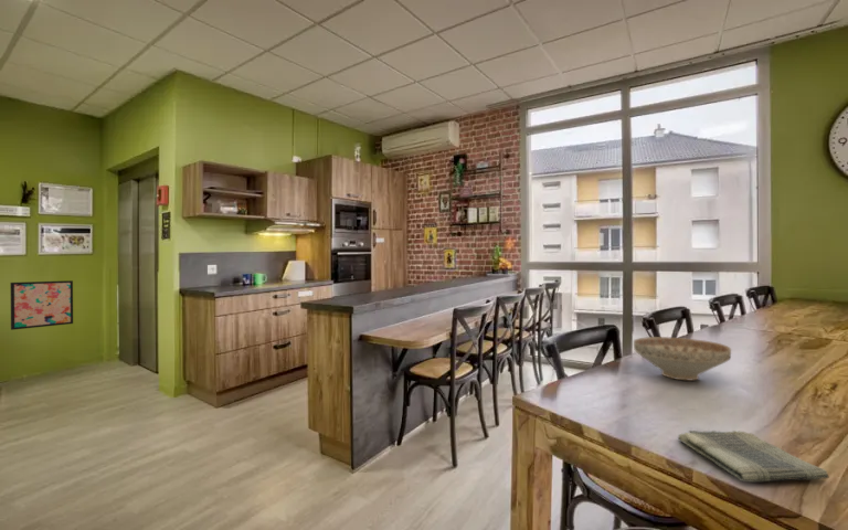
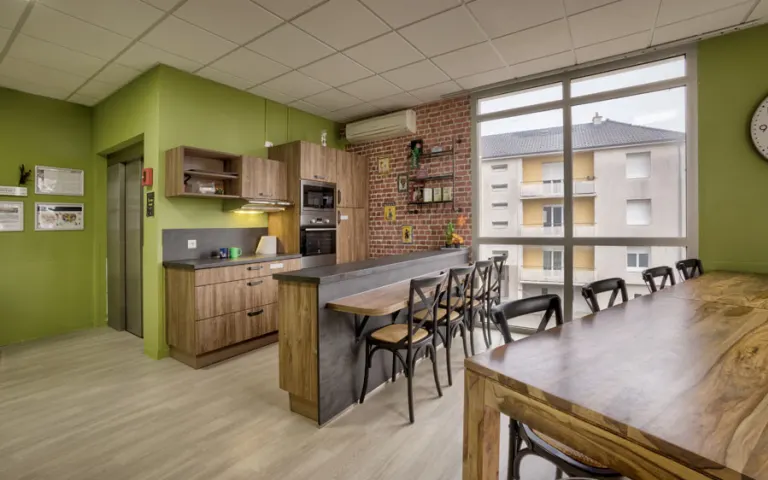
- dish towel [677,430,829,484]
- wall art [9,279,74,331]
- decorative bowl [633,336,732,382]
